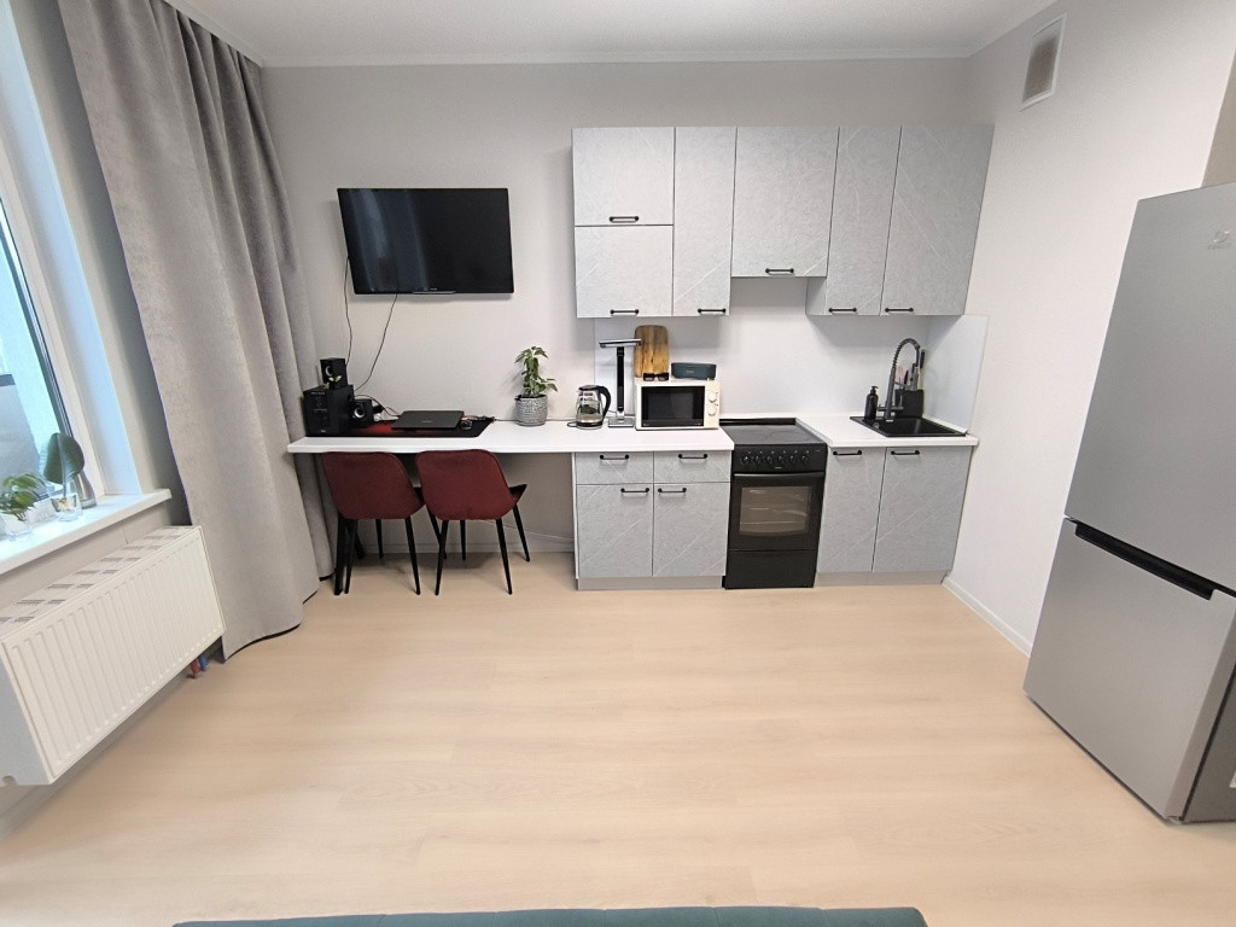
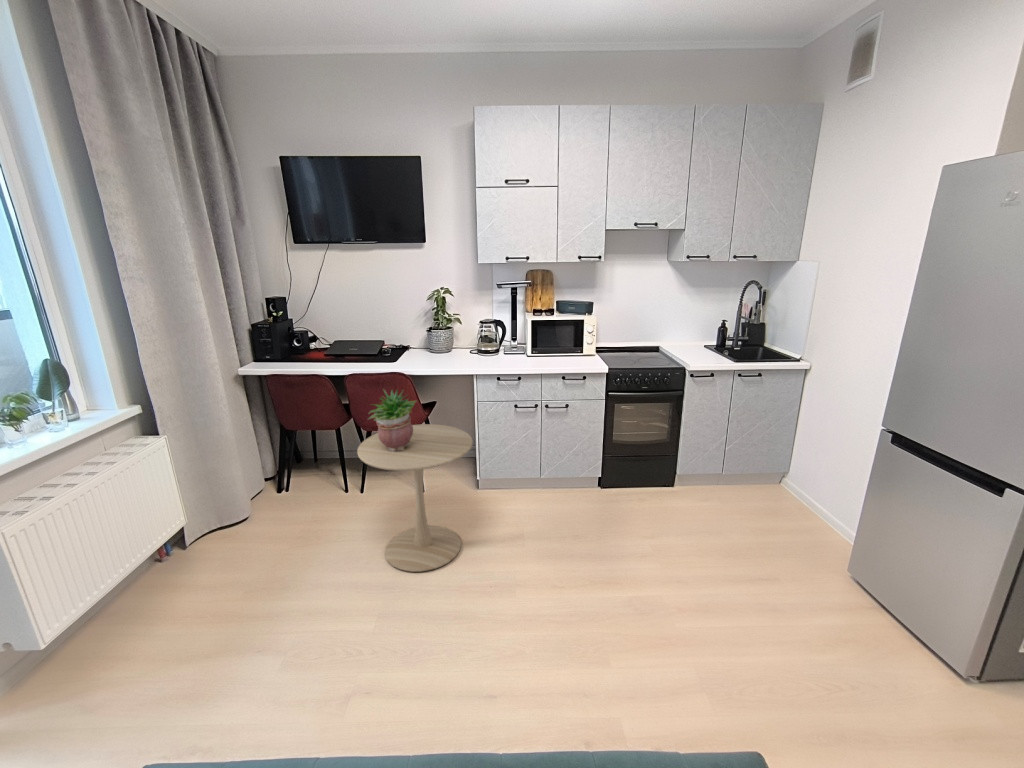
+ potted plant [367,388,419,452]
+ side table [356,423,474,573]
